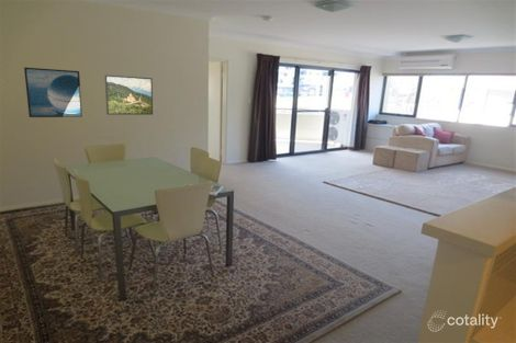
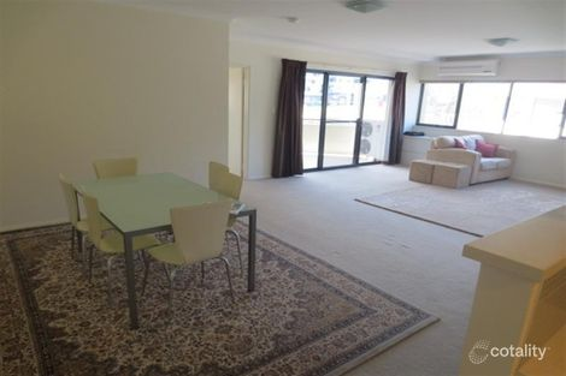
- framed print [104,75,154,116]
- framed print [23,66,83,118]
